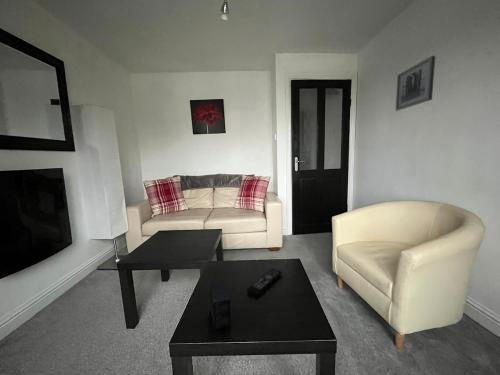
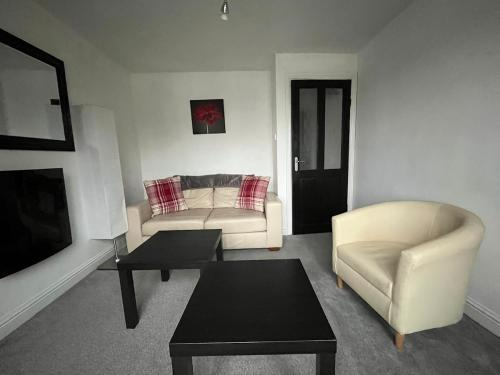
- wall art [394,55,436,112]
- remote control [246,268,283,298]
- small box [208,281,232,331]
